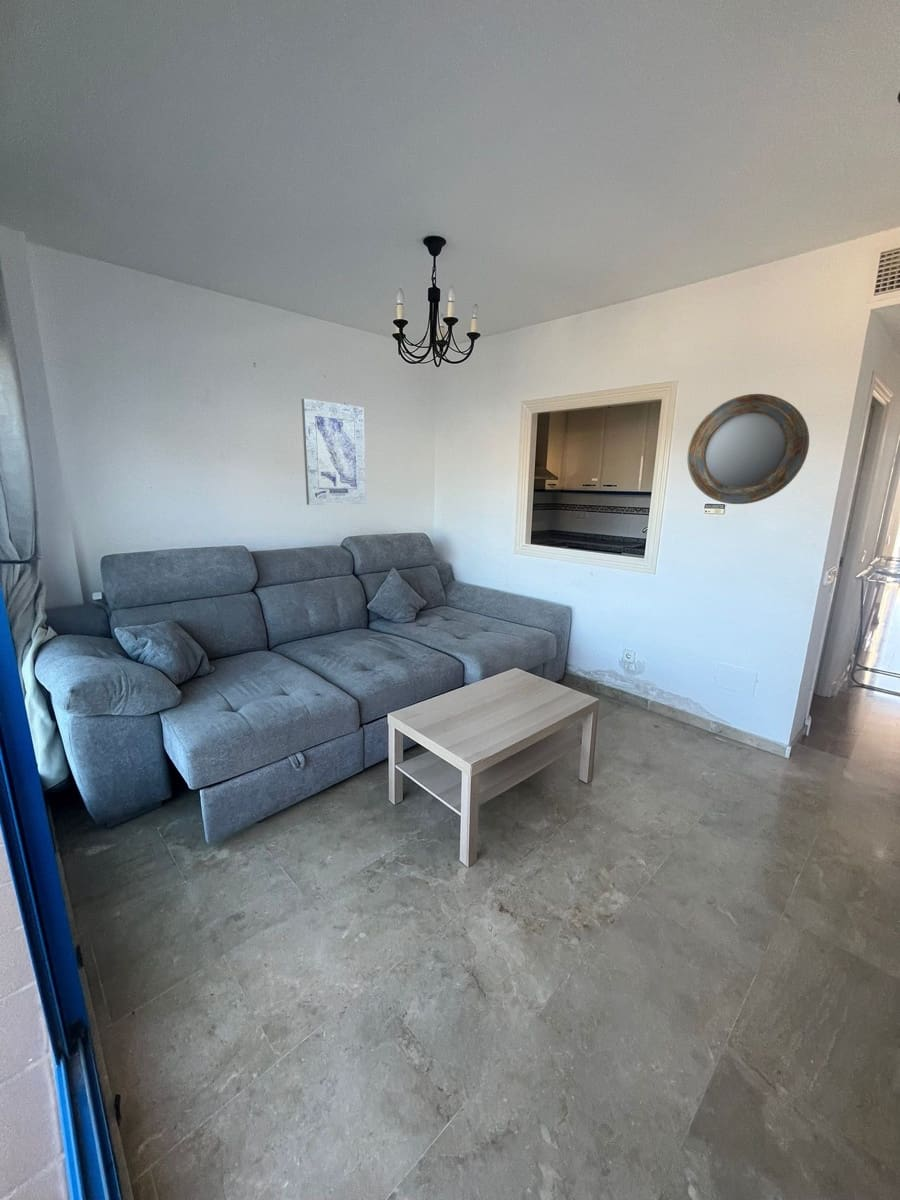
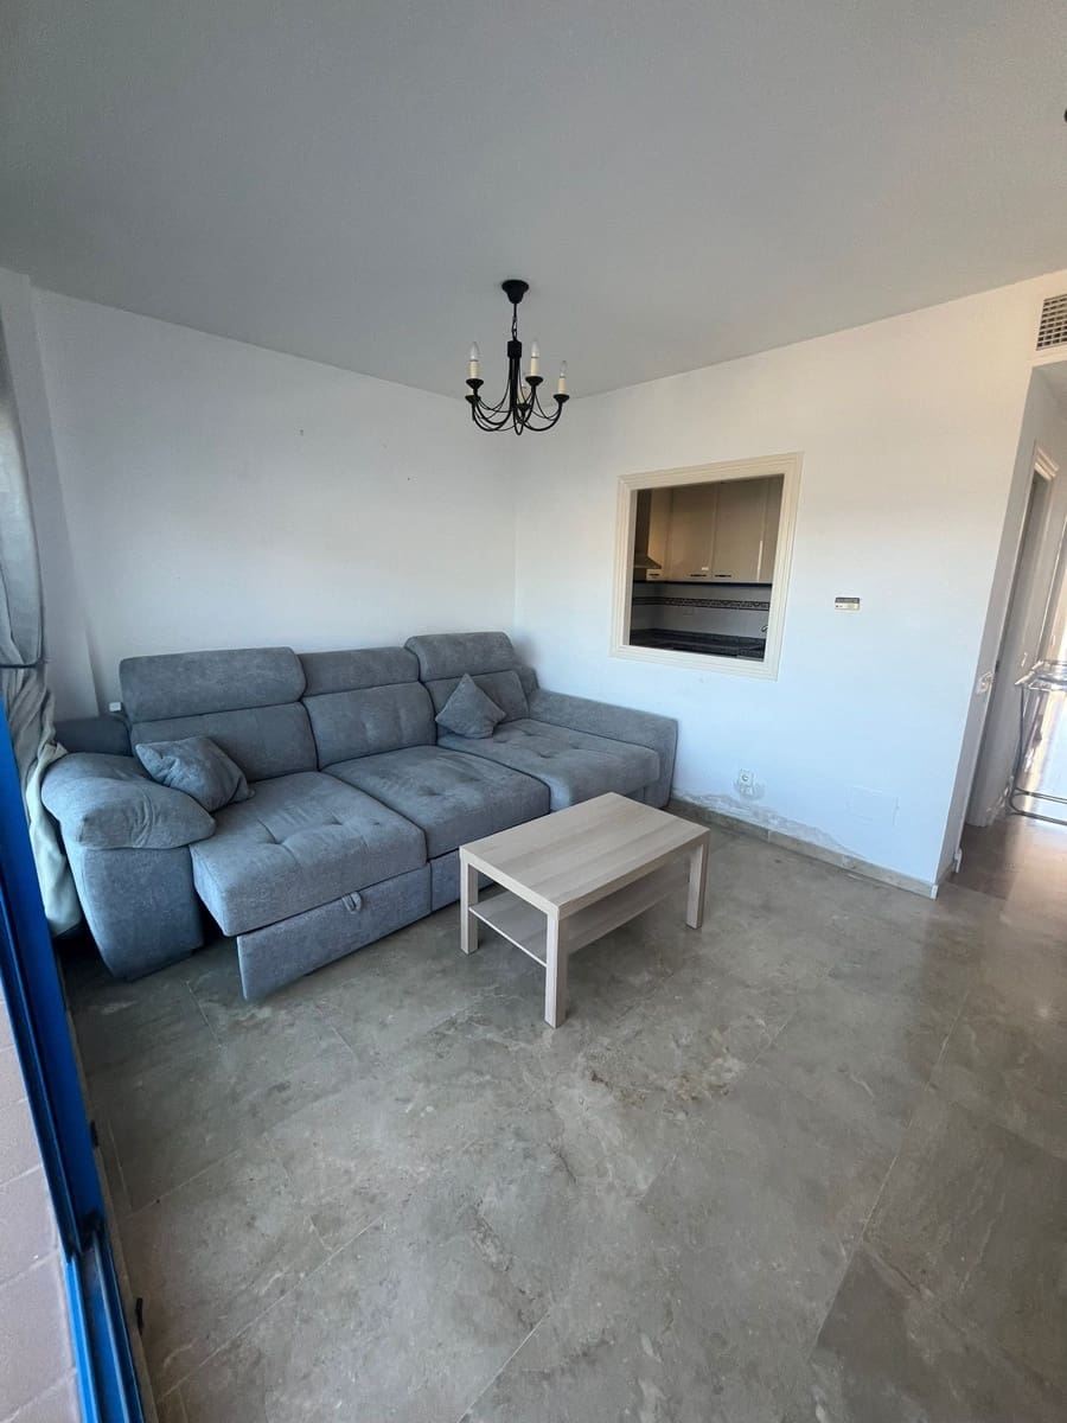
- wall art [301,398,367,506]
- home mirror [686,393,810,505]
